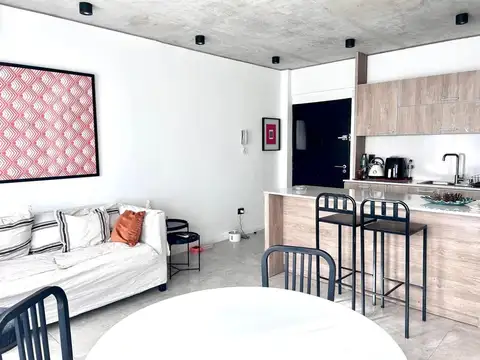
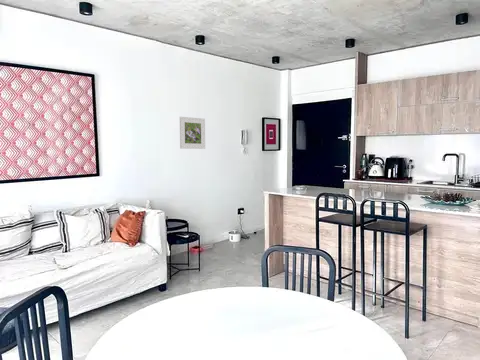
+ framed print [179,116,206,150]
